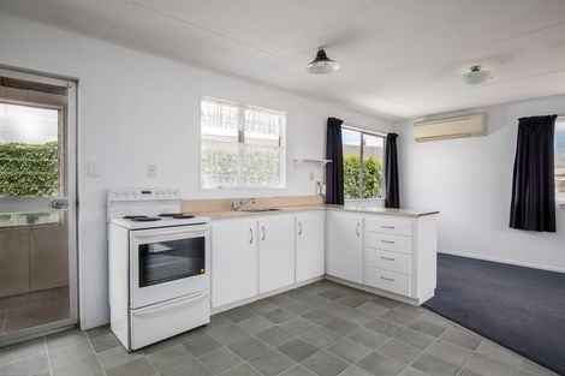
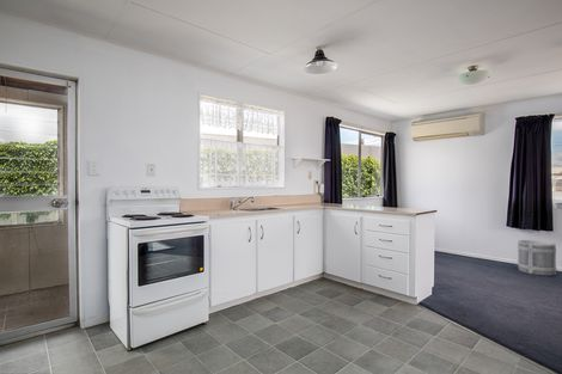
+ bucket [517,239,557,276]
